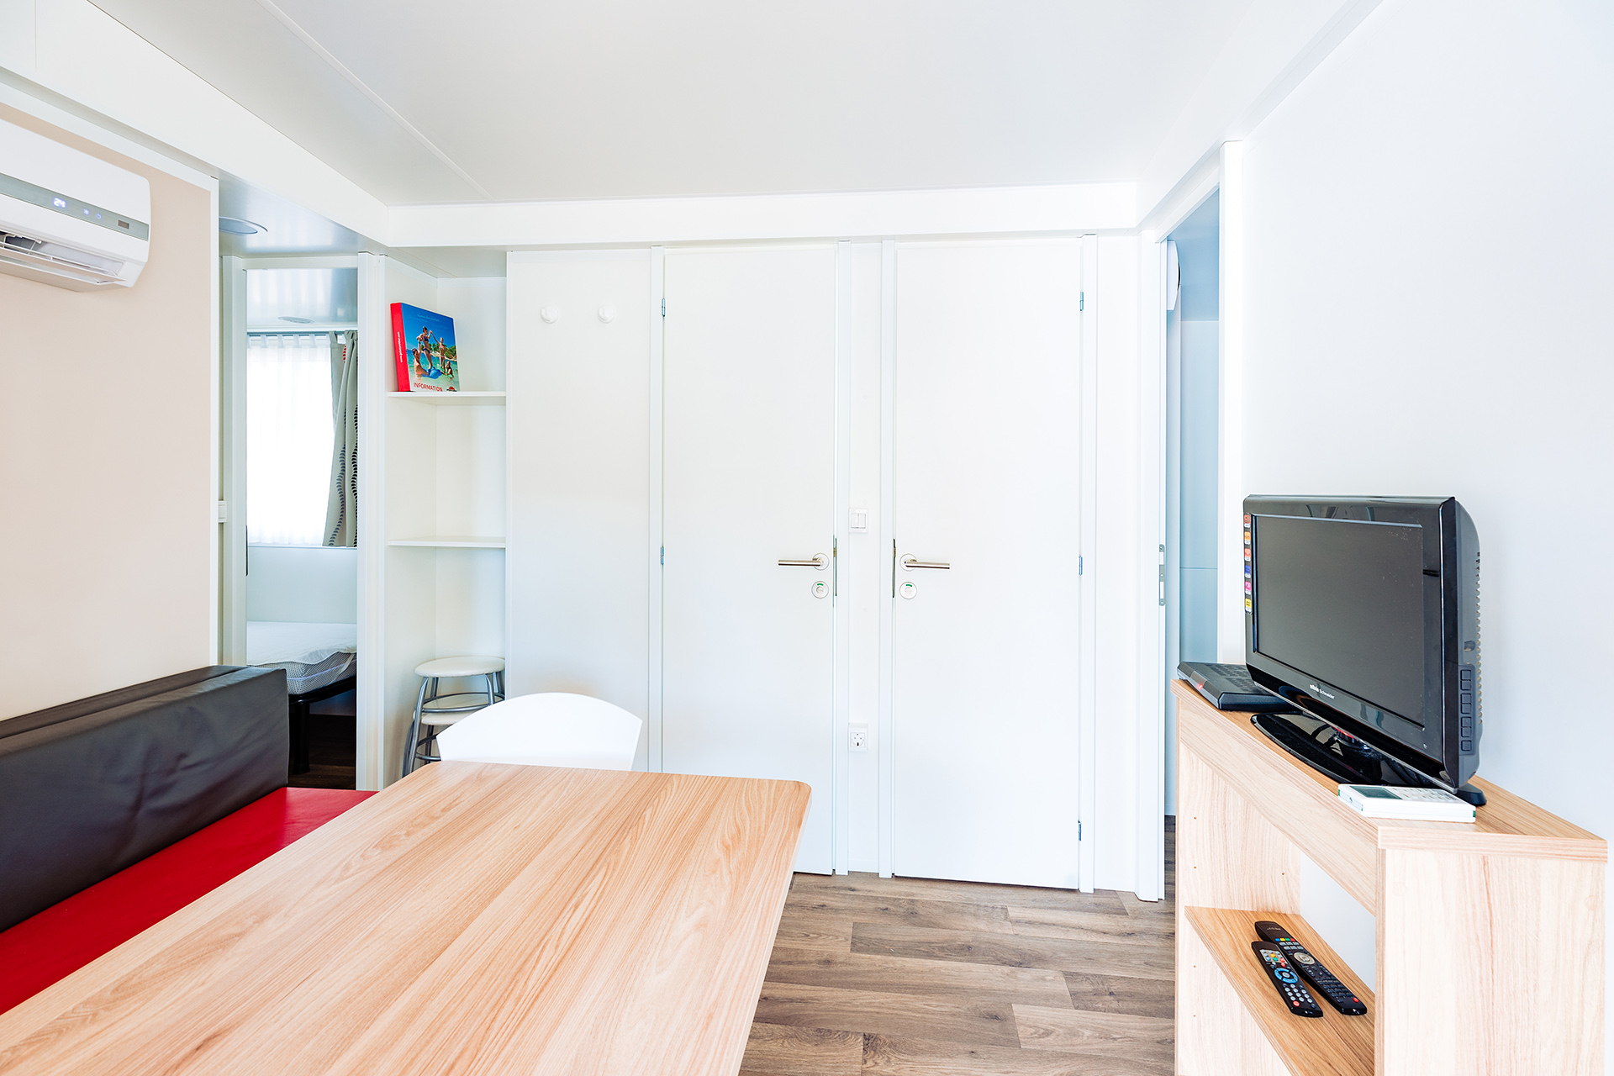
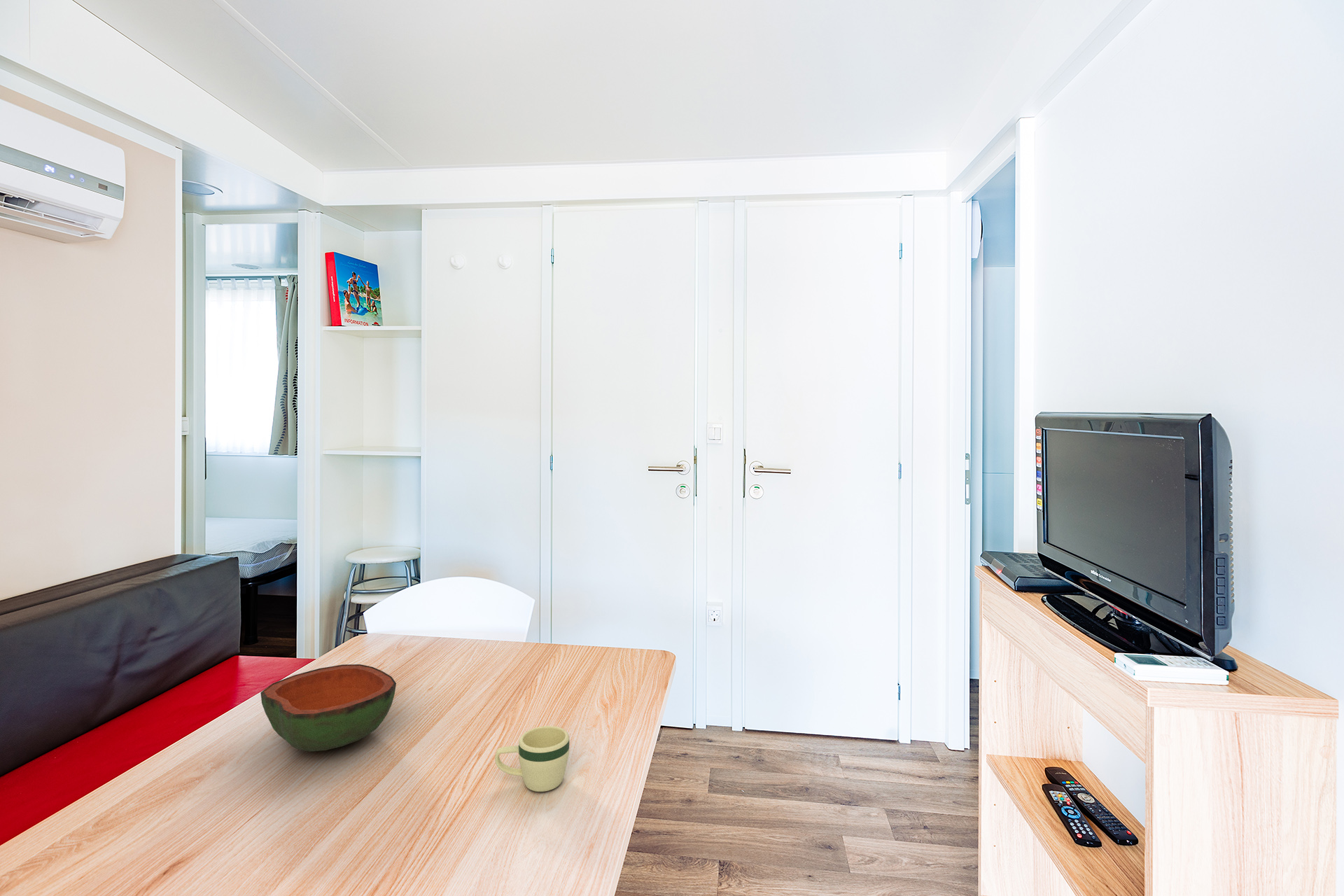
+ mug [494,725,570,792]
+ bowl [260,664,397,752]
